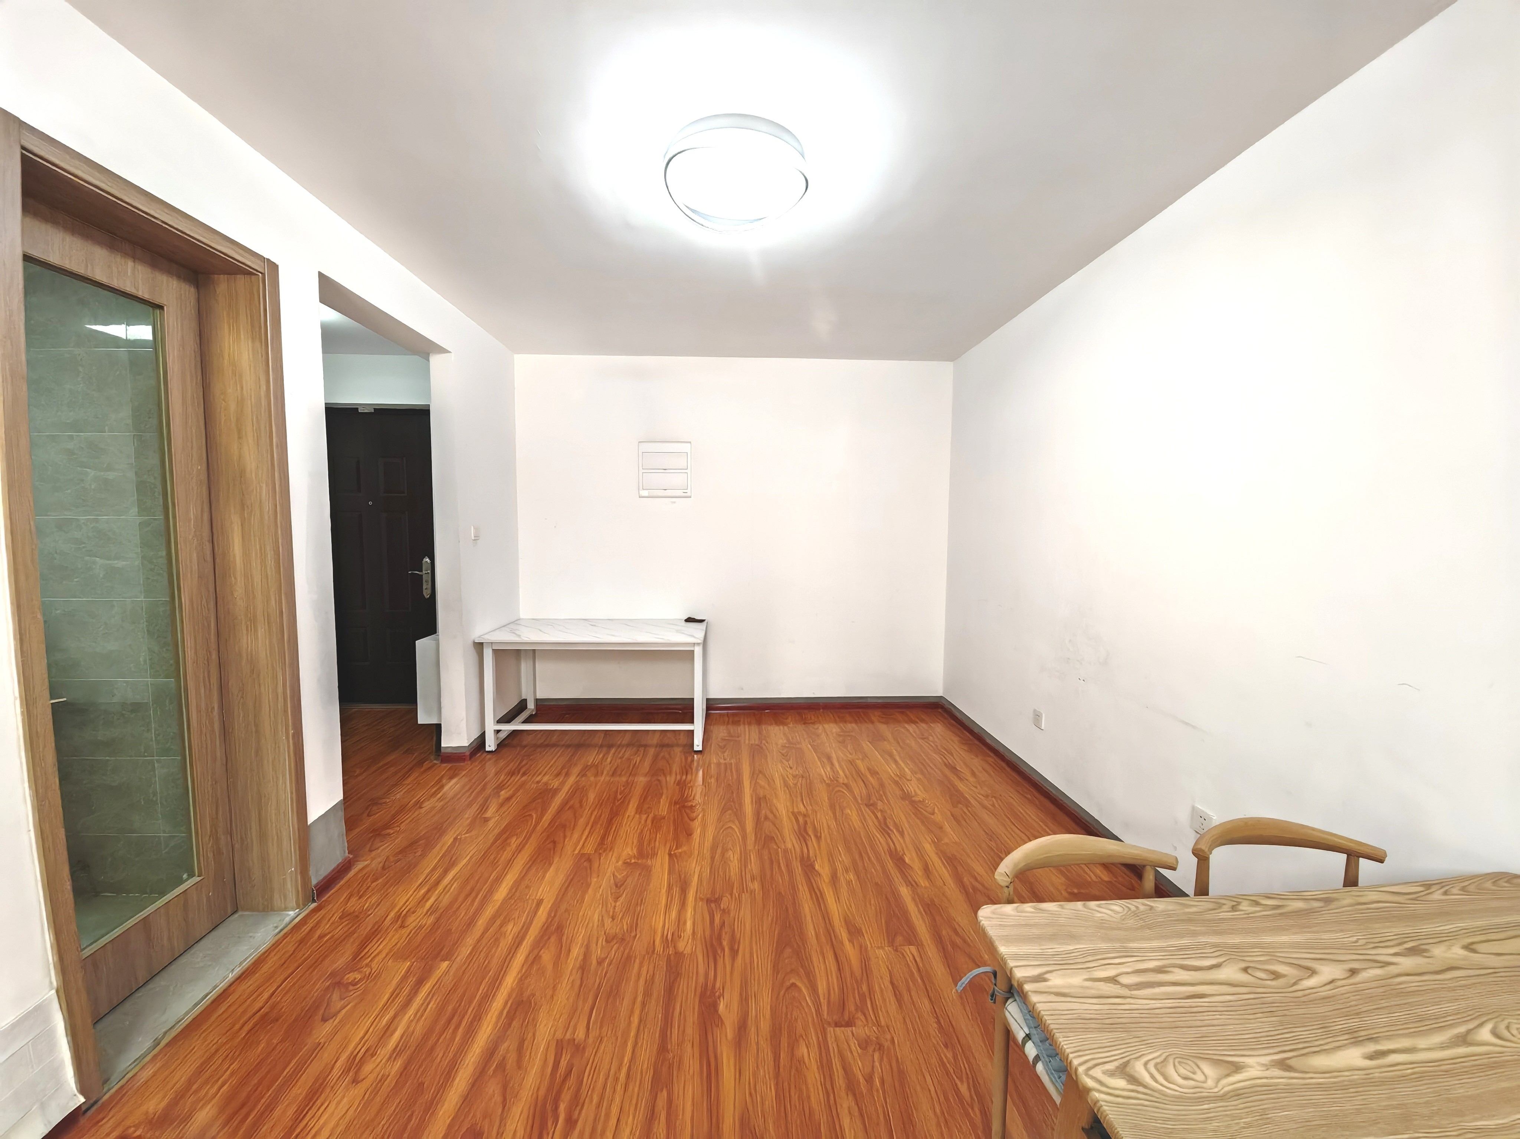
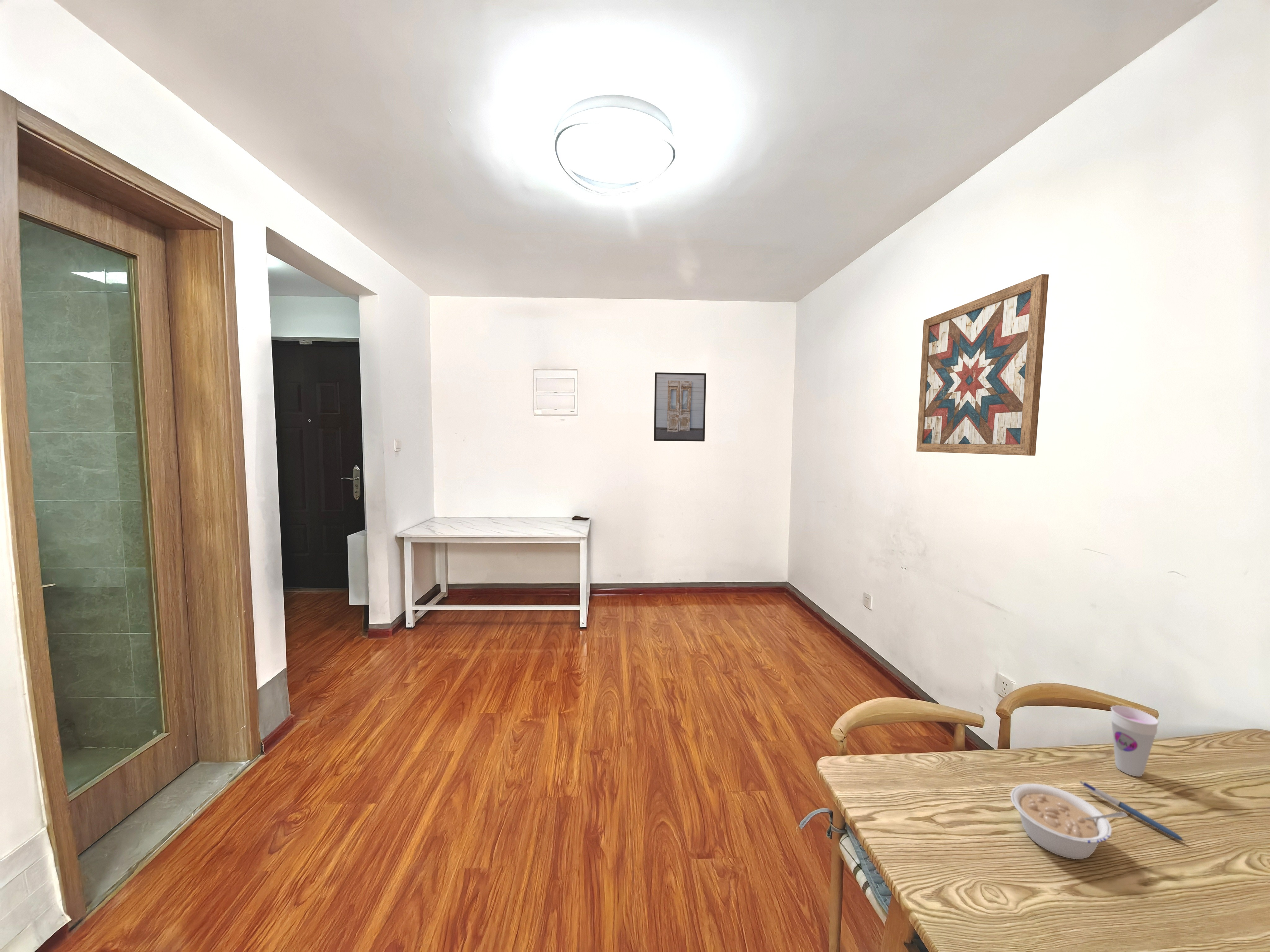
+ legume [1010,783,1128,860]
+ pen [1079,781,1186,842]
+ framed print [654,372,707,442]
+ cup [1110,705,1159,777]
+ wall art [916,274,1049,456]
